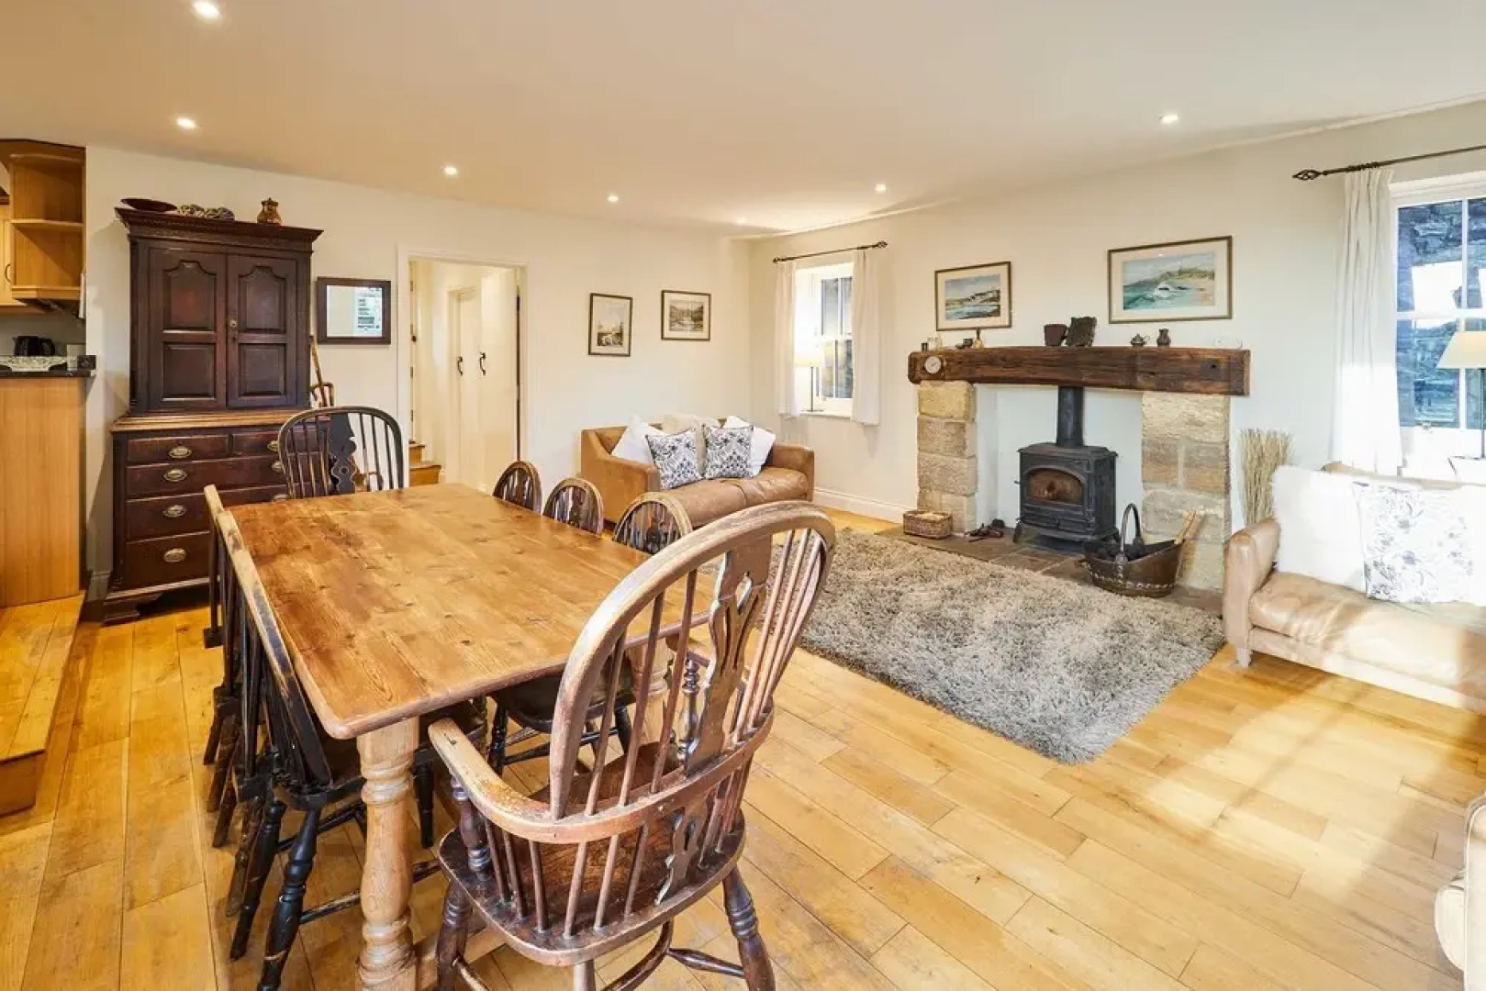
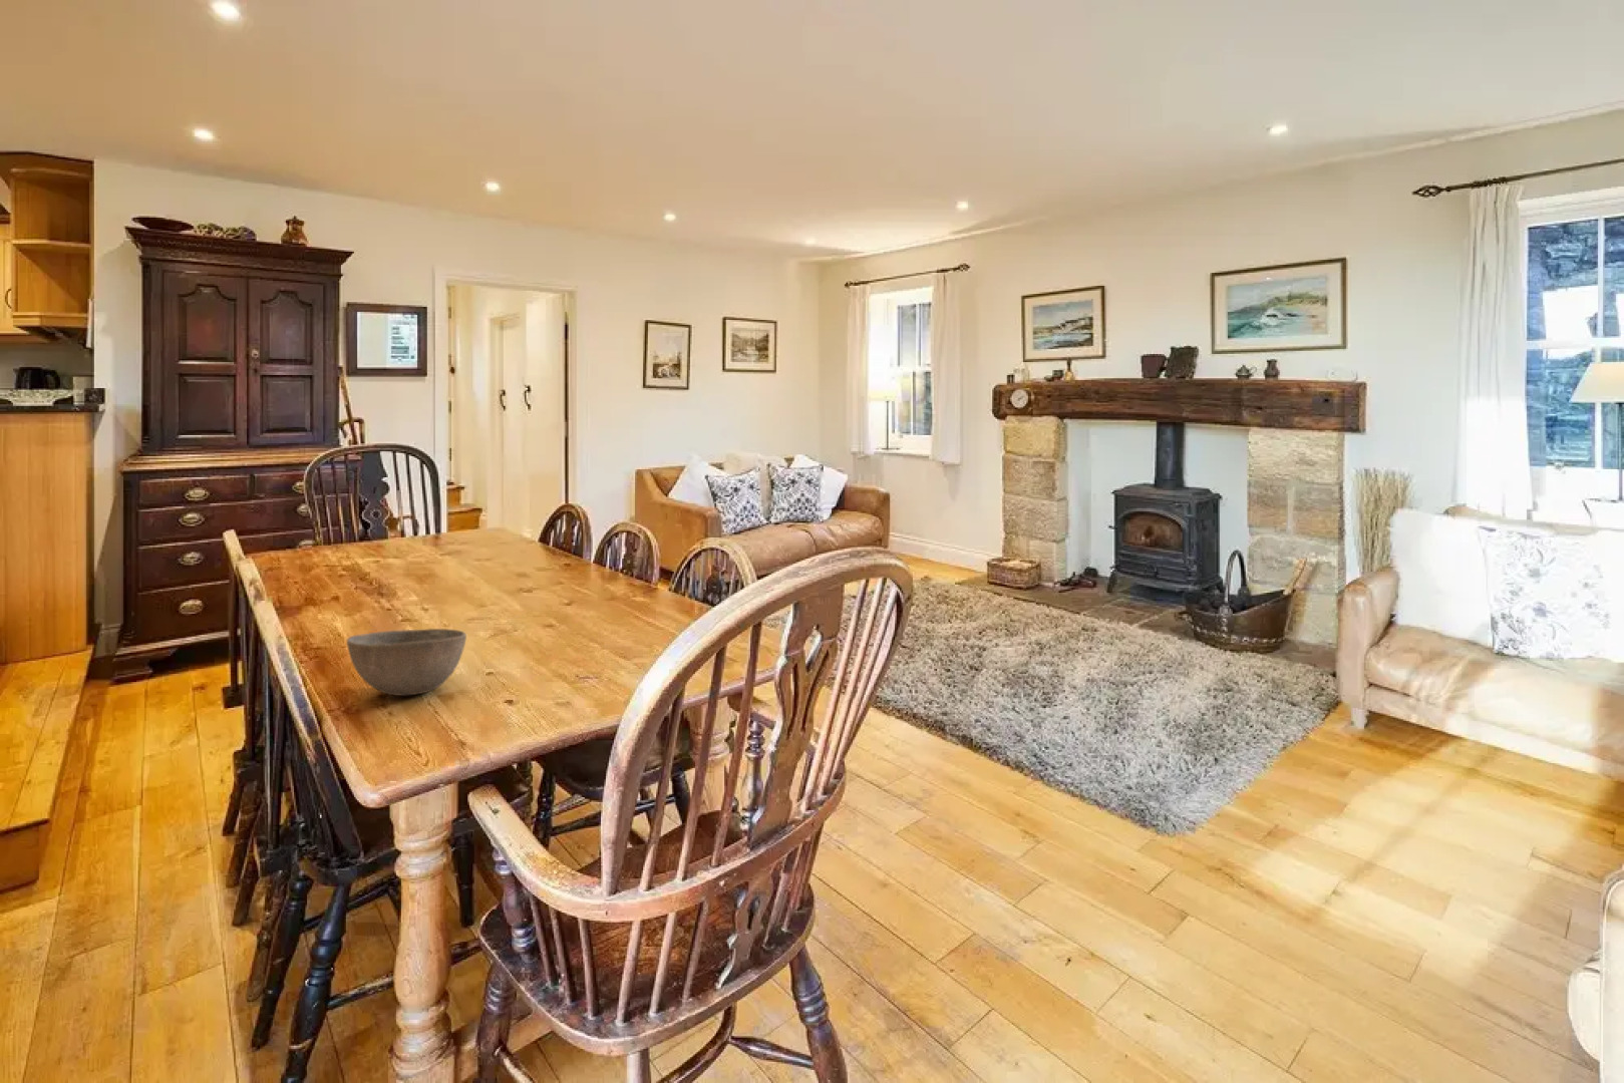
+ bowl [346,627,468,697]
